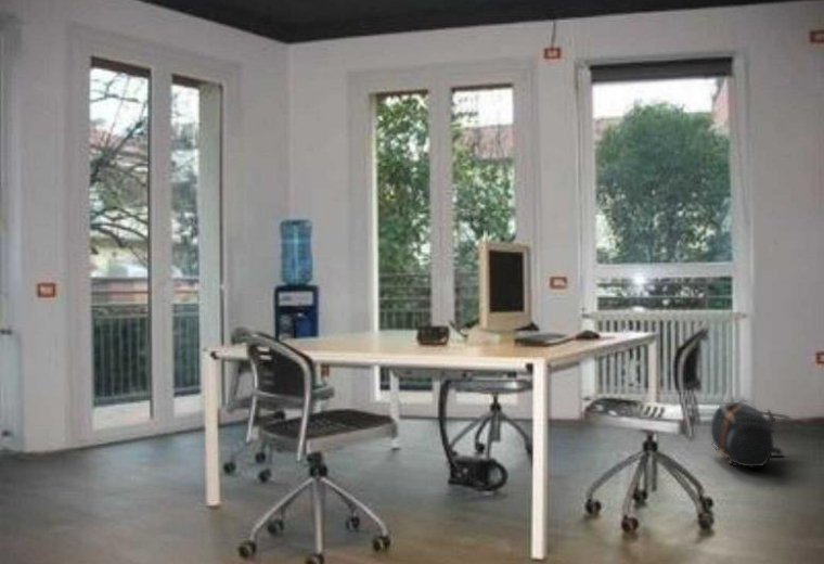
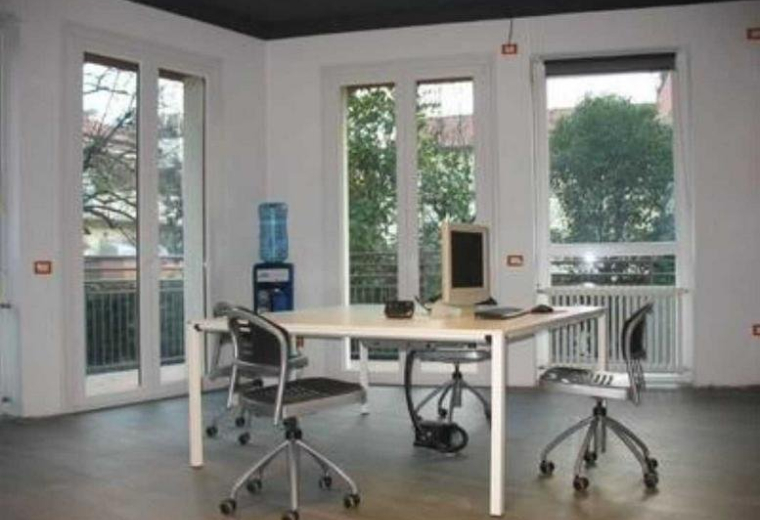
- backpack [709,396,790,469]
